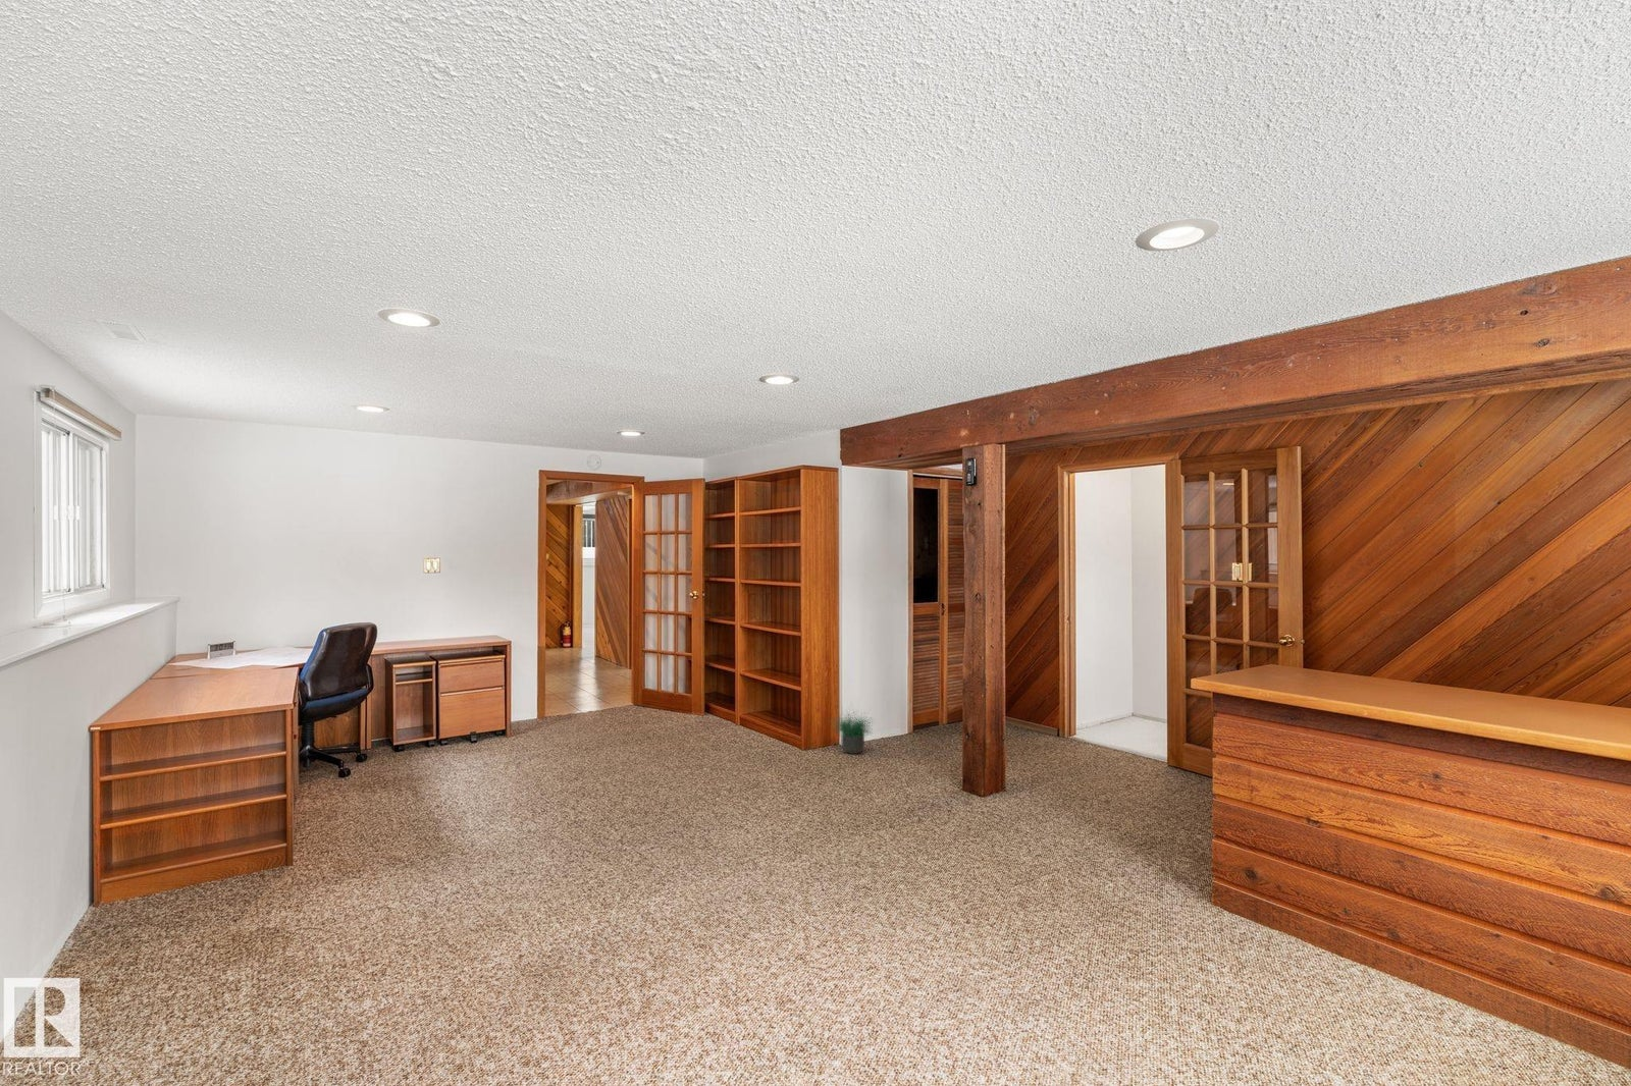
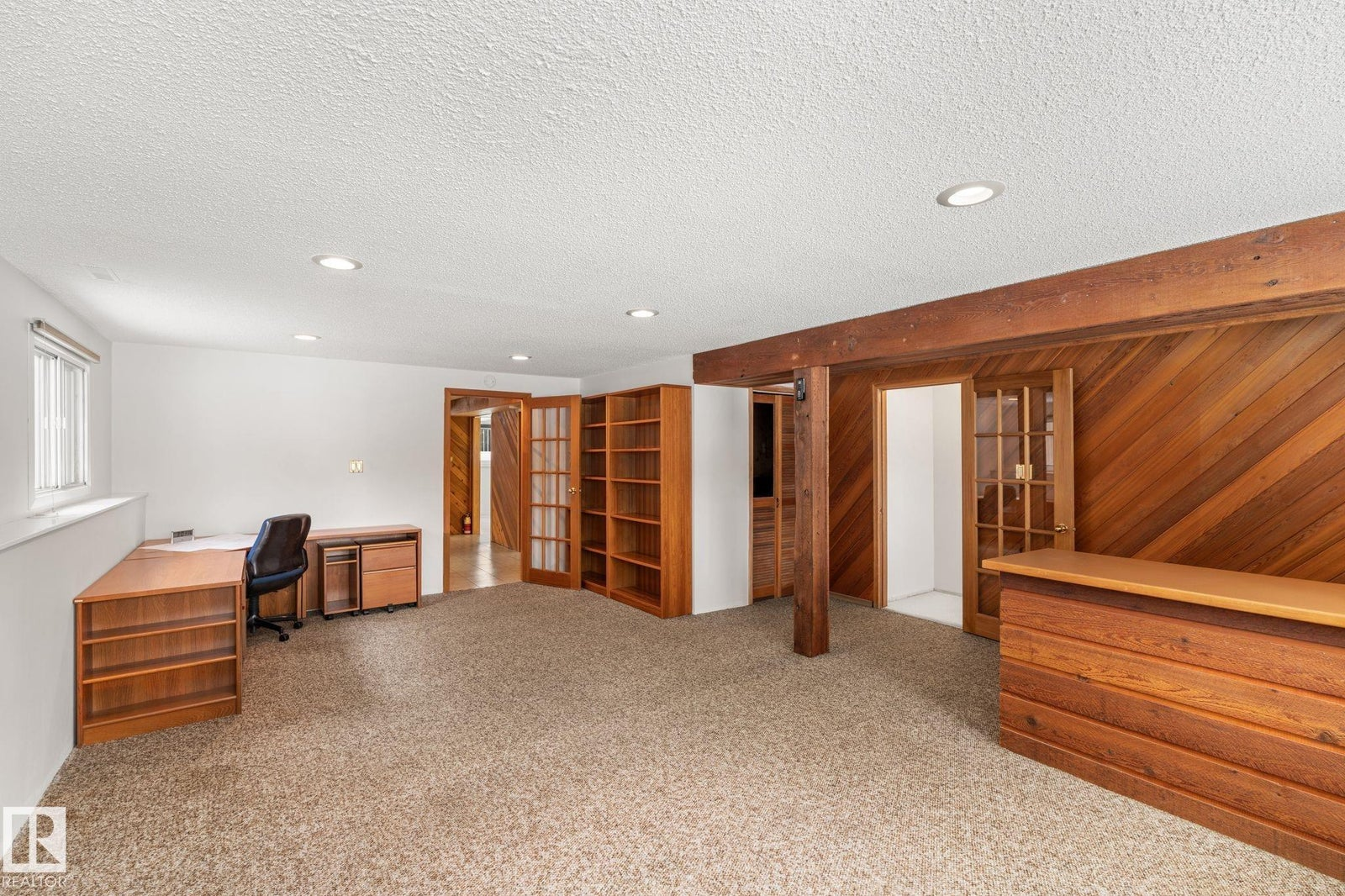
- potted plant [826,702,878,755]
